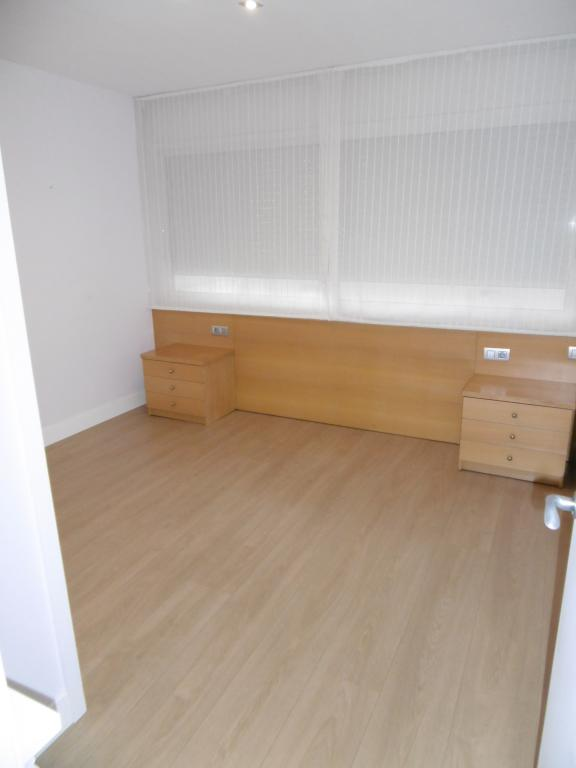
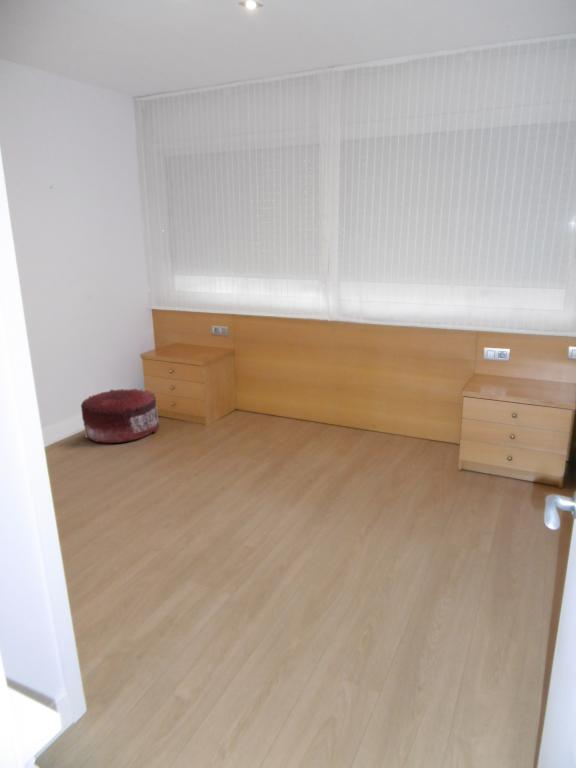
+ pouf [80,388,160,444]
